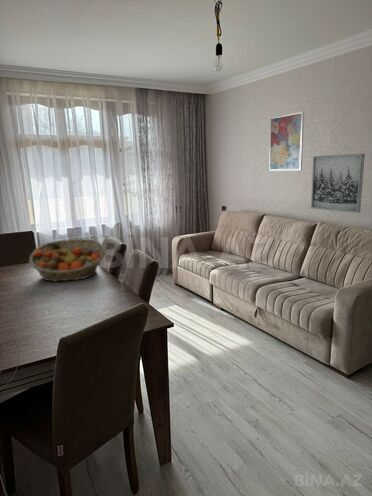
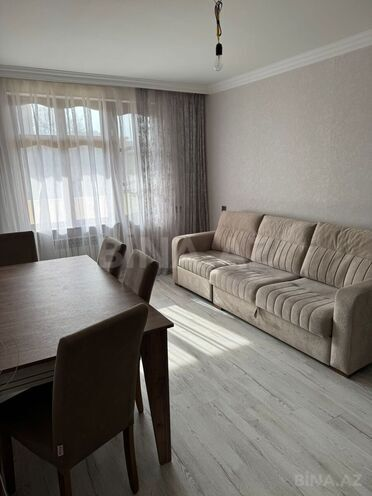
- fruit basket [28,238,107,283]
- wall art [268,111,305,172]
- wall art [310,153,366,214]
